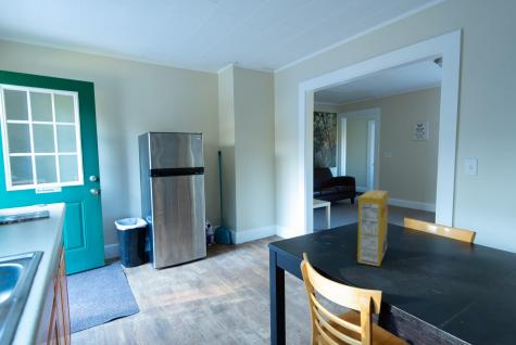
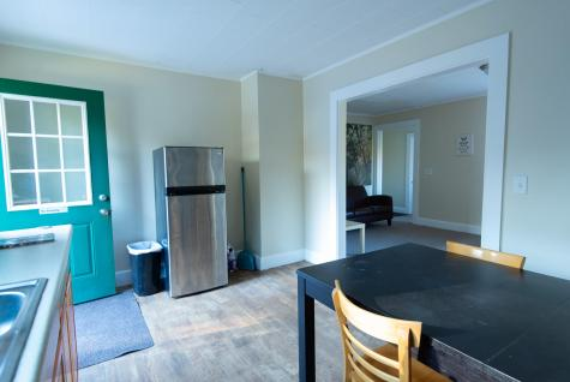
- cereal box [356,189,389,267]
